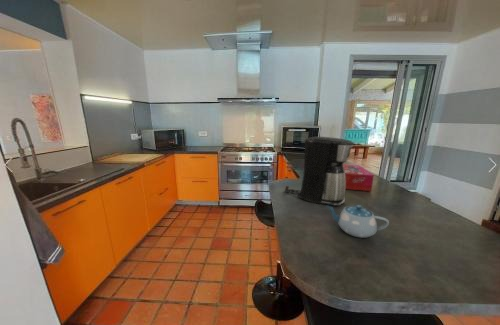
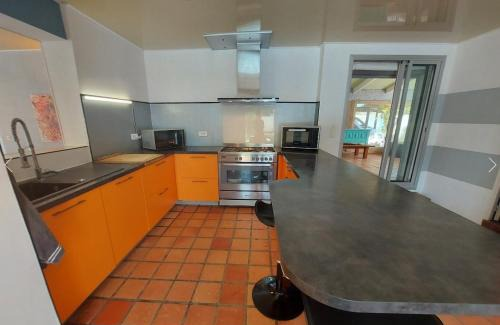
- chinaware [326,204,390,239]
- coffee maker [284,135,356,207]
- tissue box [342,163,375,192]
